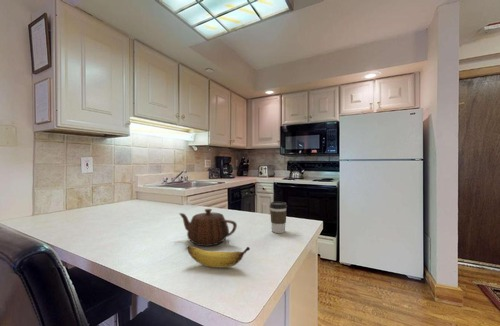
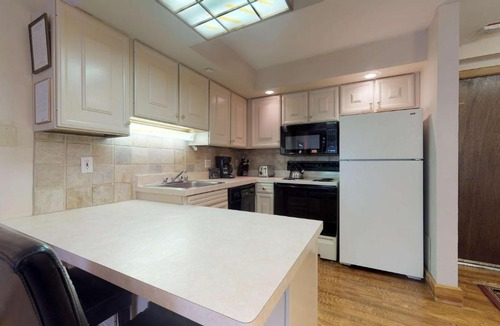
- banana [186,245,251,269]
- coffee cup [269,201,288,234]
- teapot [178,208,238,247]
